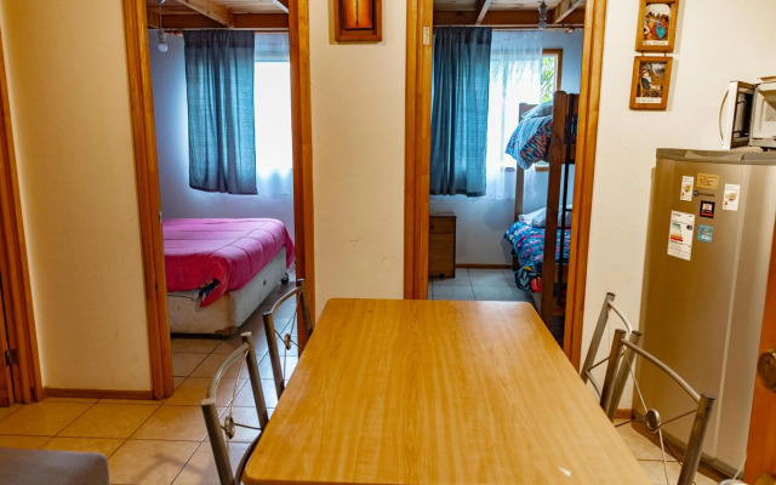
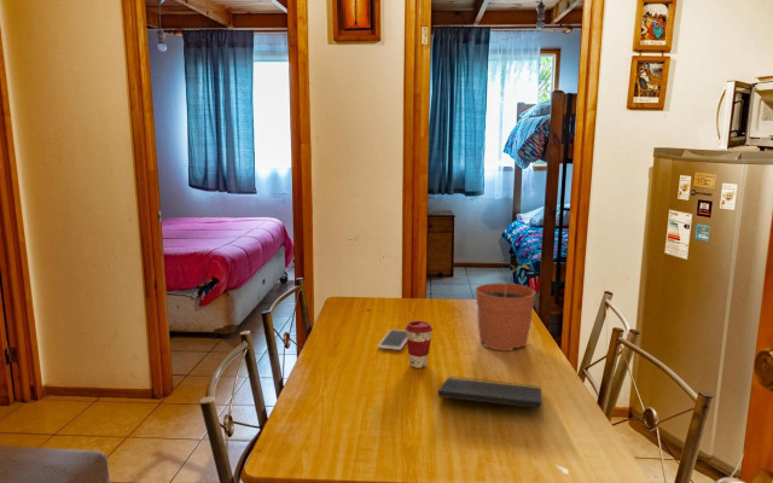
+ notepad [437,376,545,421]
+ smartphone [377,328,407,351]
+ plant pot [475,264,536,353]
+ coffee cup [405,320,434,369]
